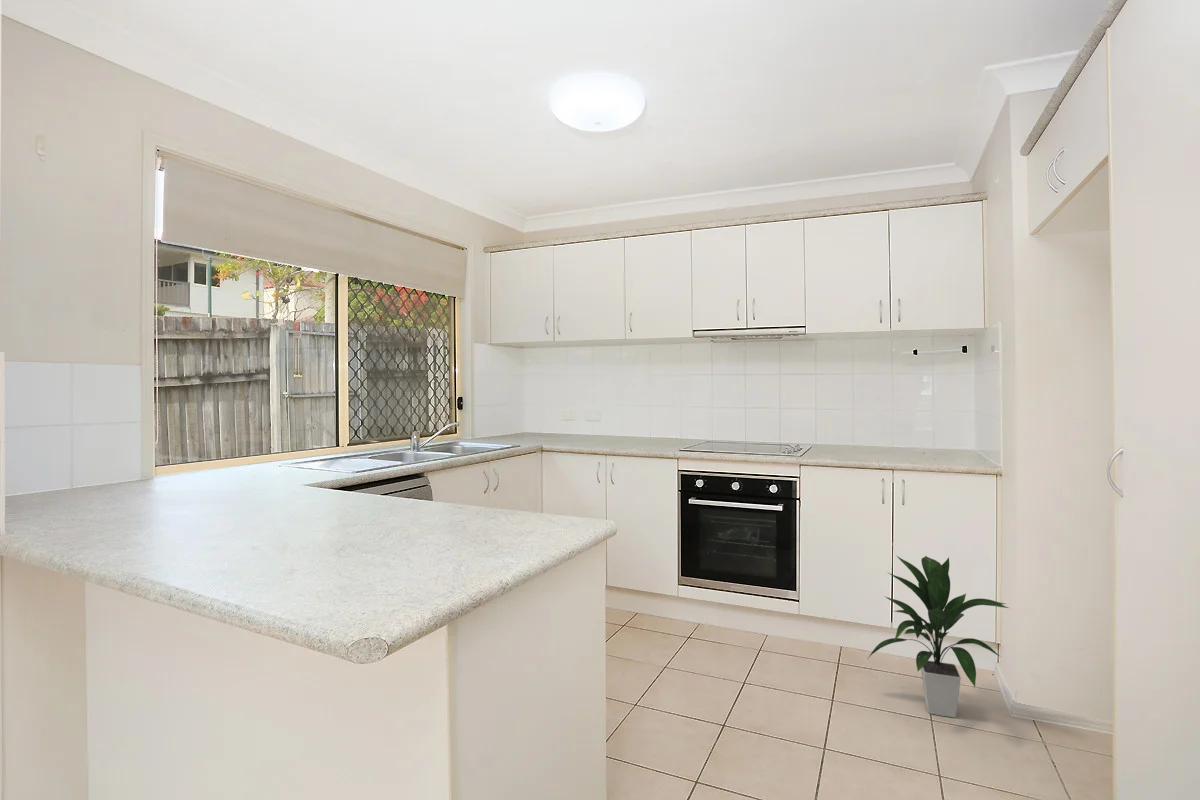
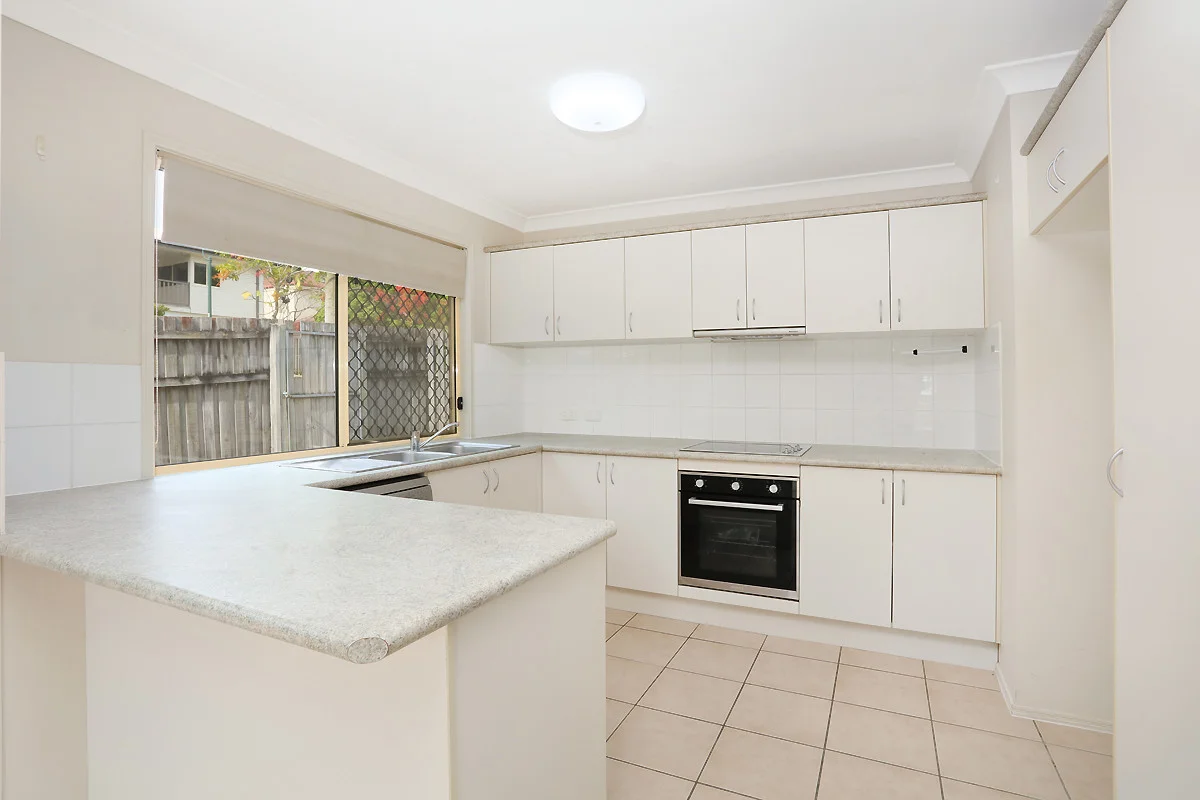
- indoor plant [867,554,1010,719]
